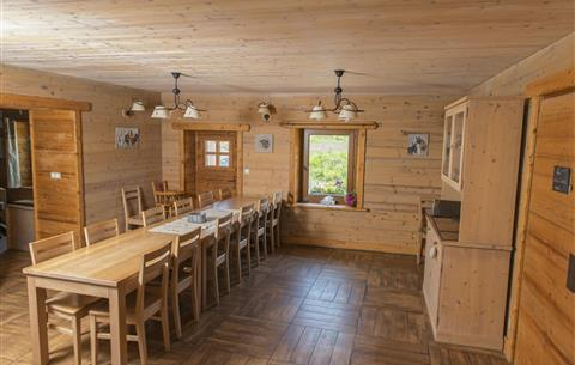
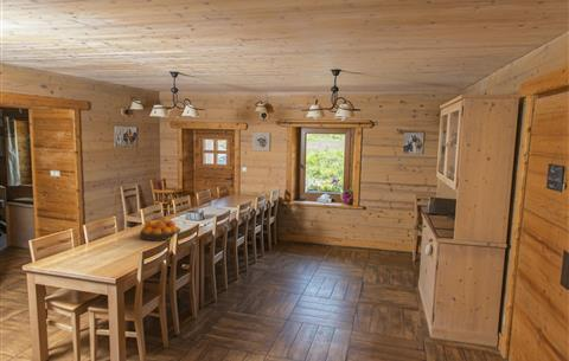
+ fruit bowl [139,215,181,241]
